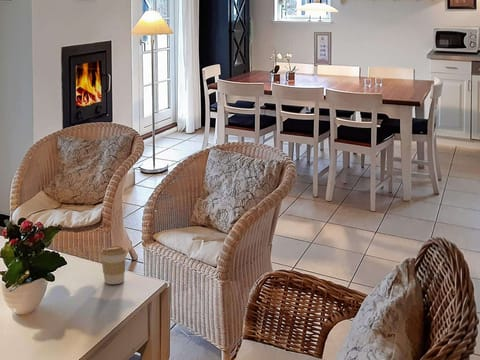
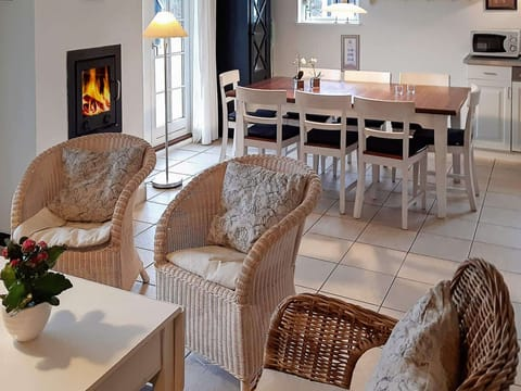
- coffee cup [99,245,127,285]
